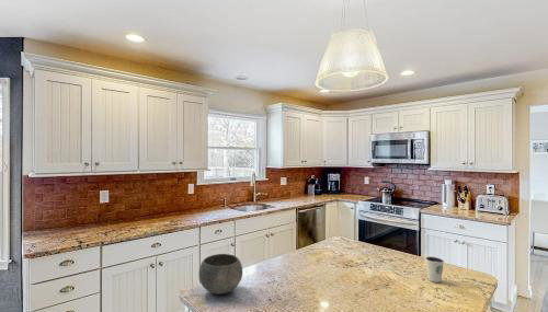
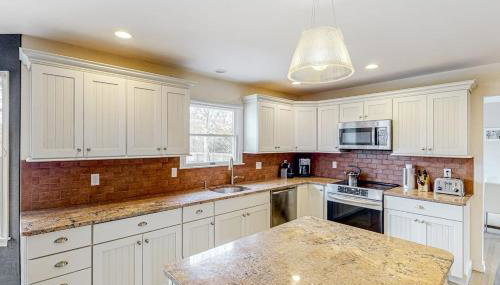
- dixie cup [424,255,445,284]
- bowl [198,253,243,296]
